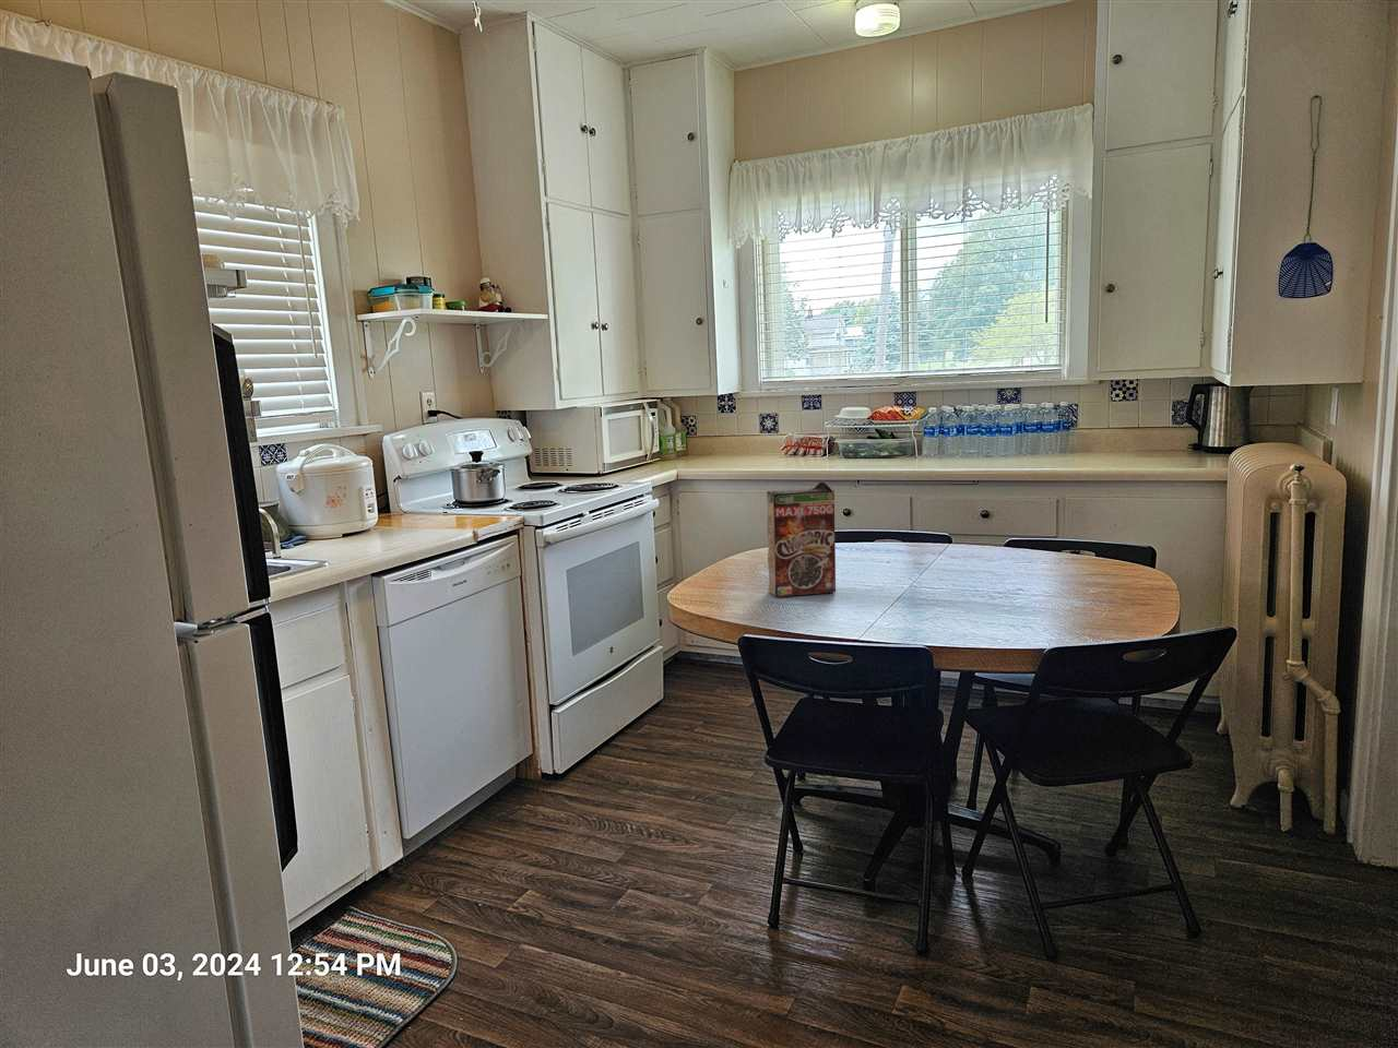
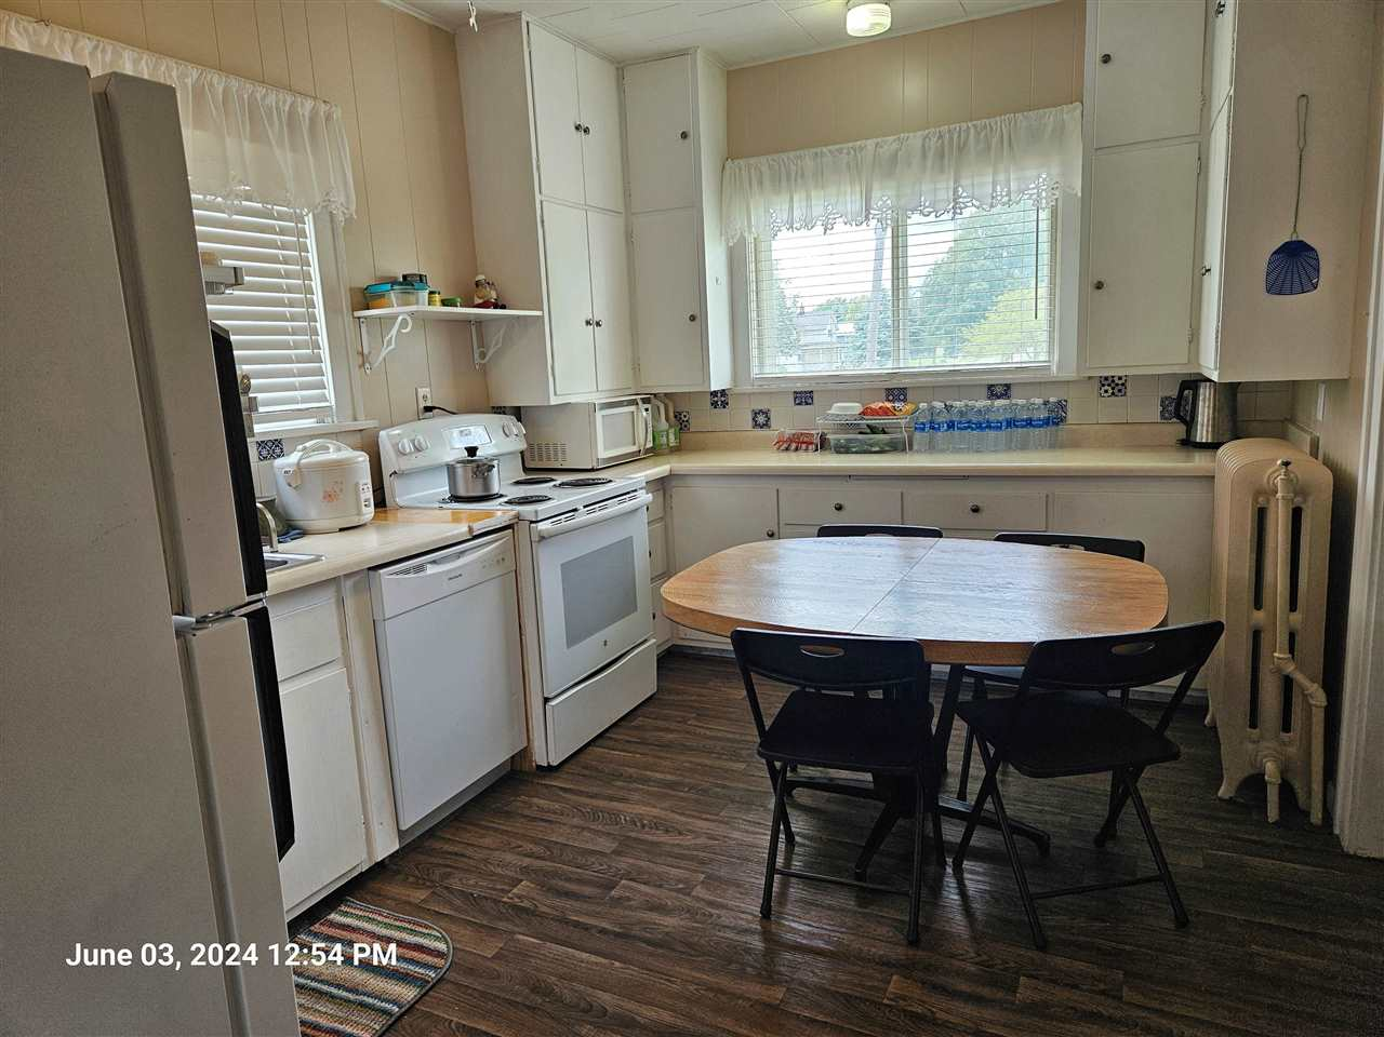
- cereal box [766,480,837,598]
